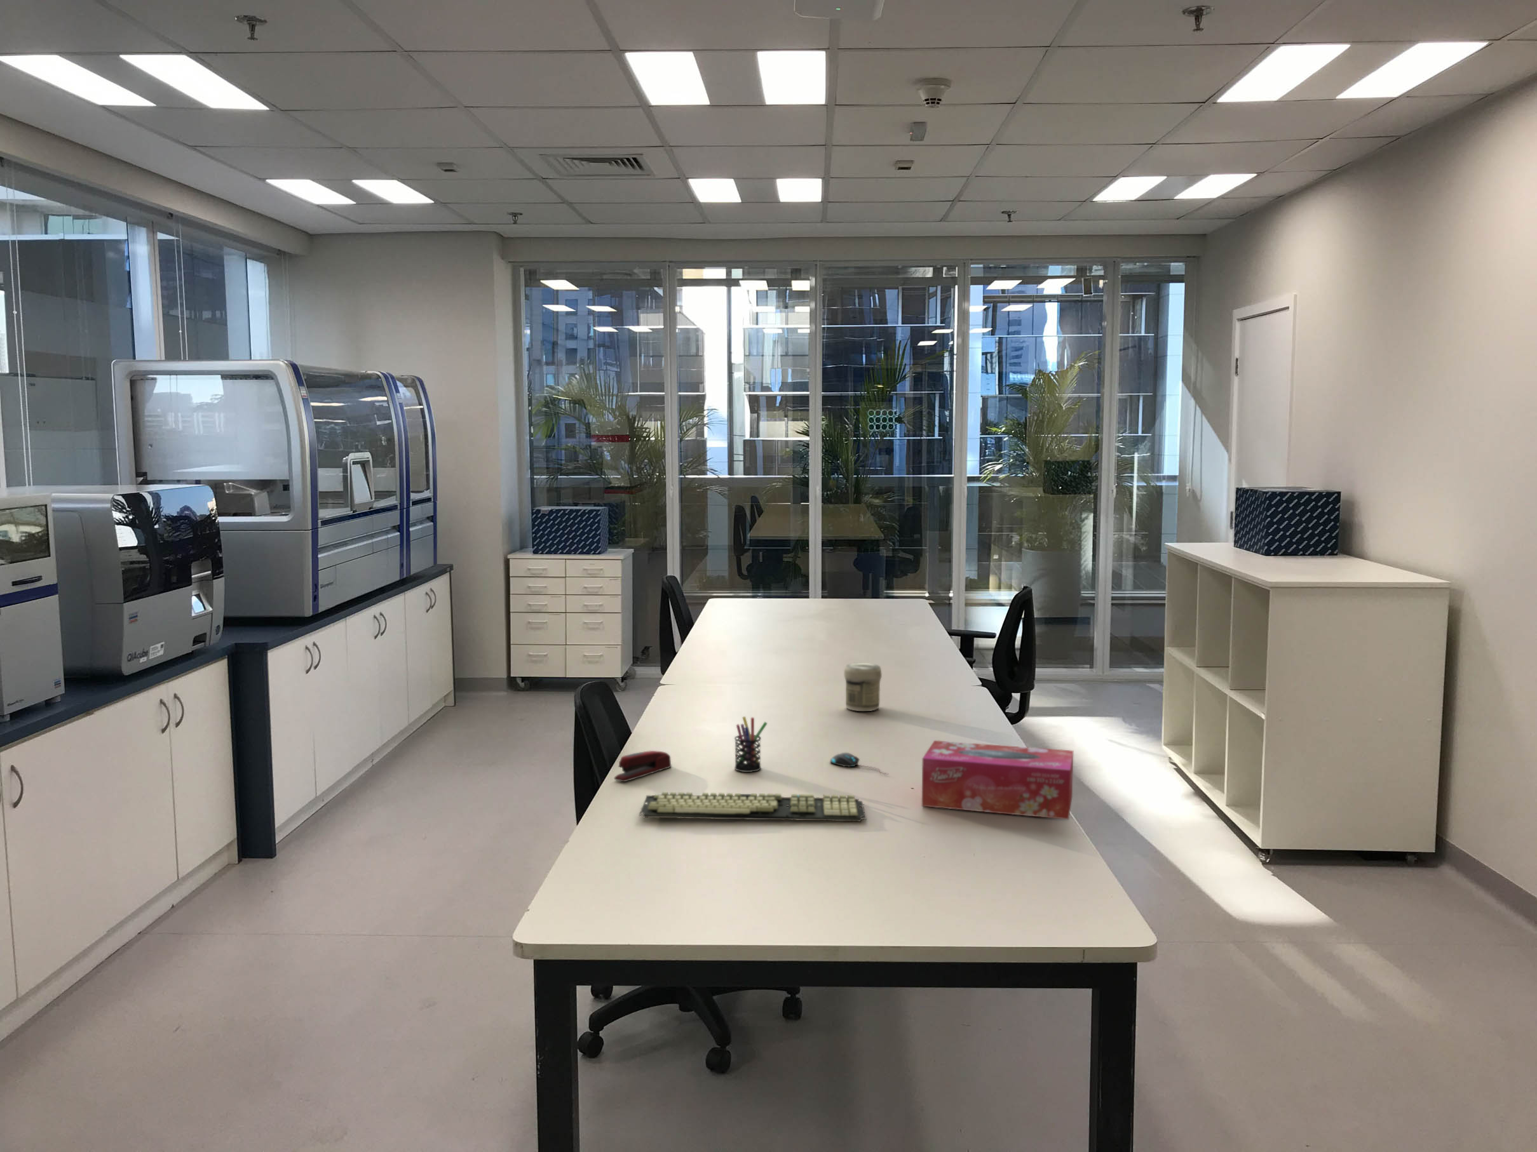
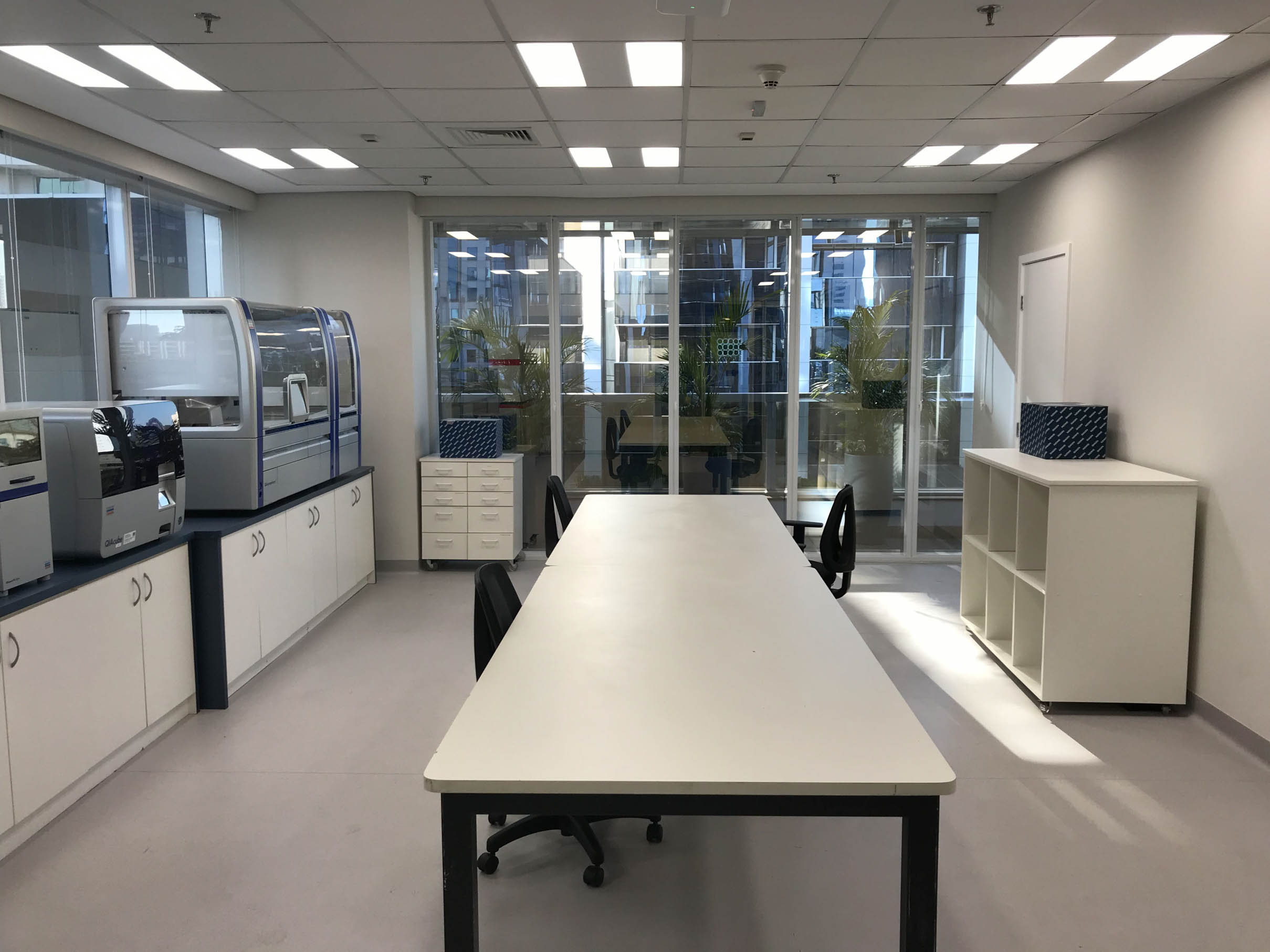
- stapler [614,750,672,783]
- jar [844,662,882,712]
- tissue box [921,739,1073,820]
- keyboard [639,791,867,822]
- mouse [829,751,888,774]
- pen holder [733,715,768,773]
